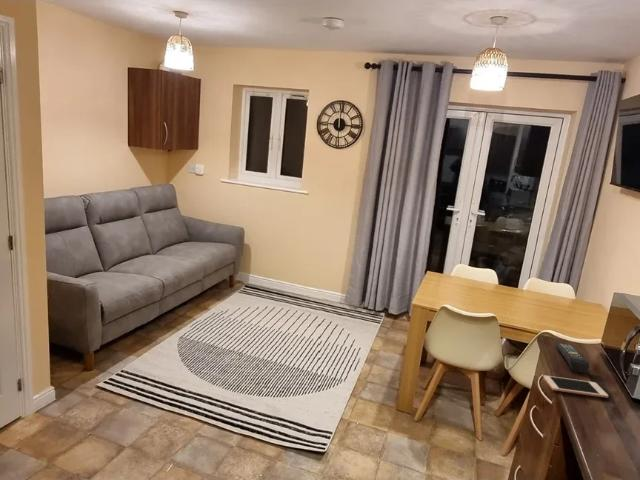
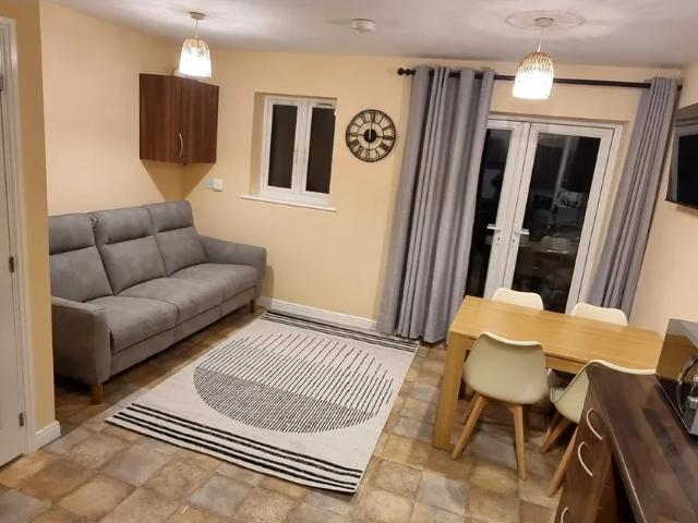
- cell phone [542,374,609,399]
- remote control [555,342,590,374]
